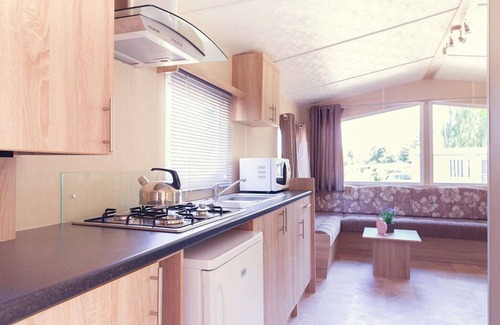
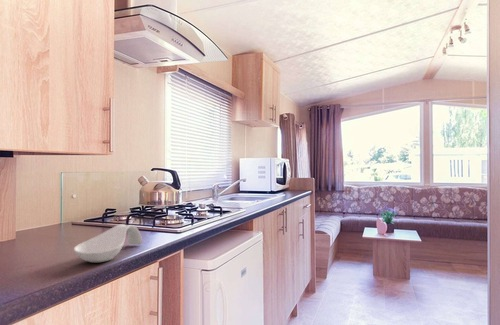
+ spoon rest [73,223,143,263]
